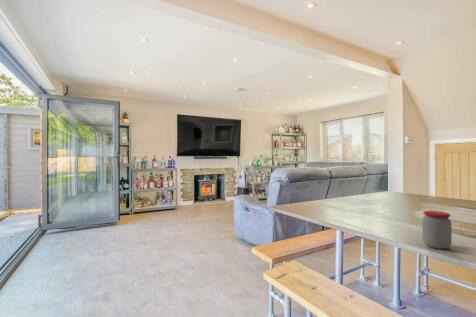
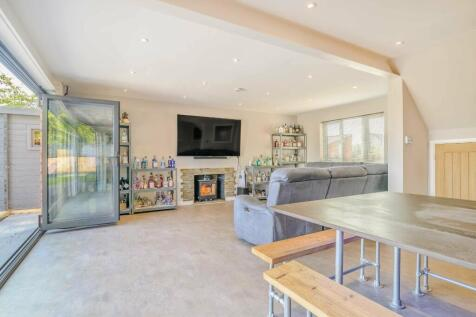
- jar [421,210,453,250]
